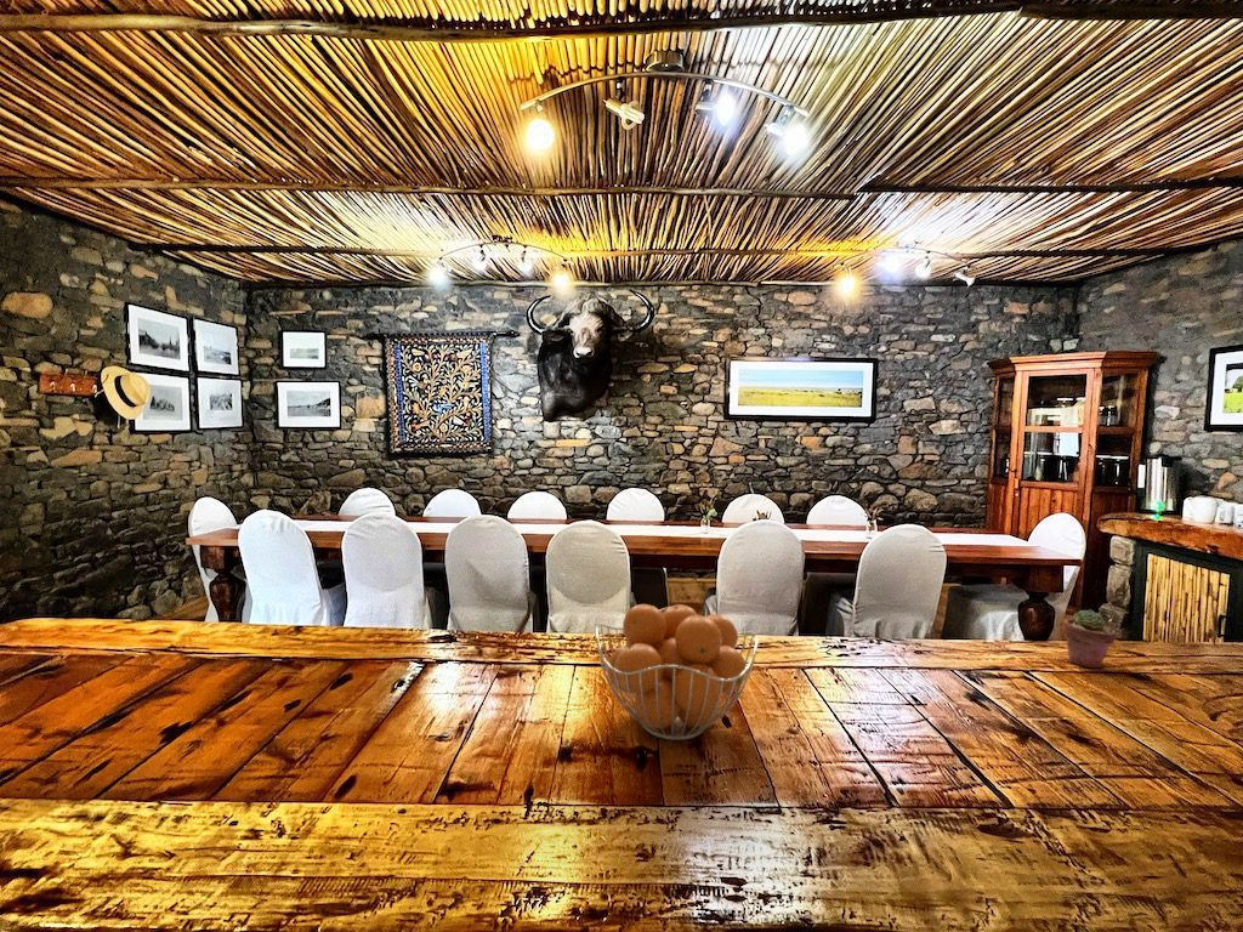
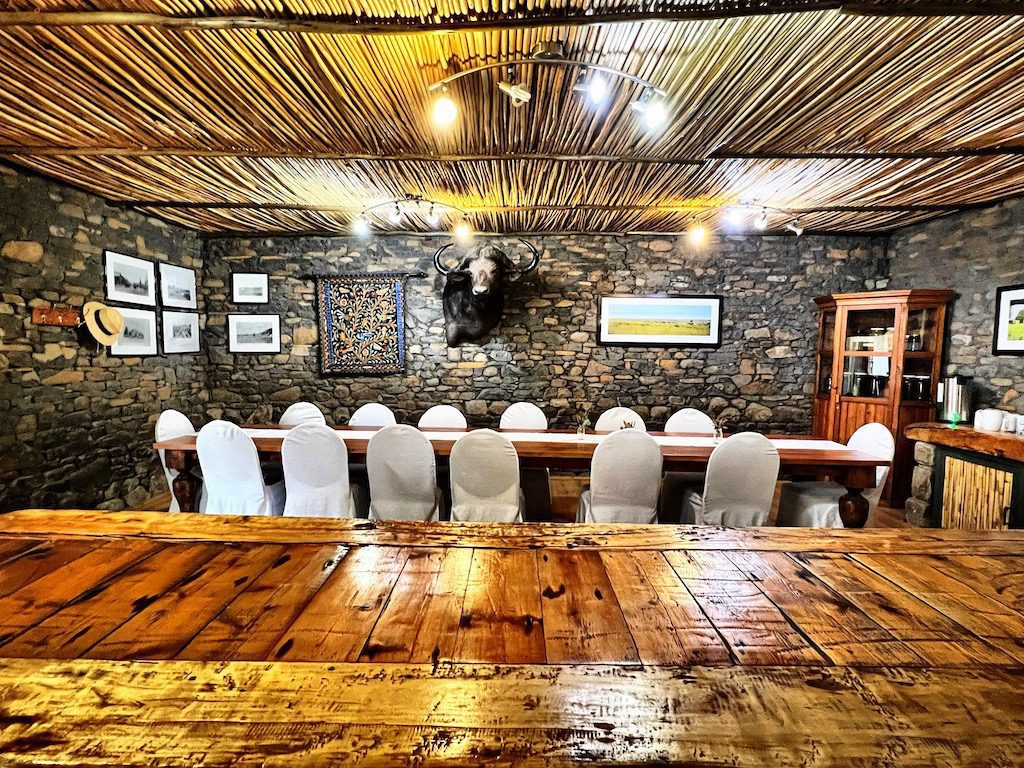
- potted succulent [1062,608,1117,669]
- fruit basket [595,603,760,741]
